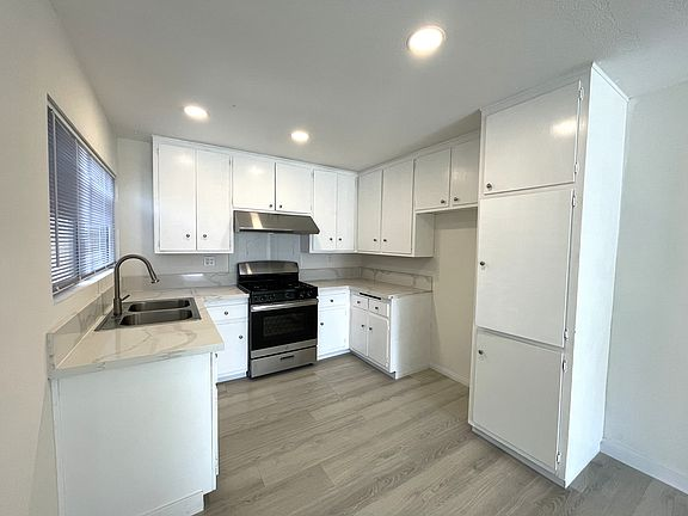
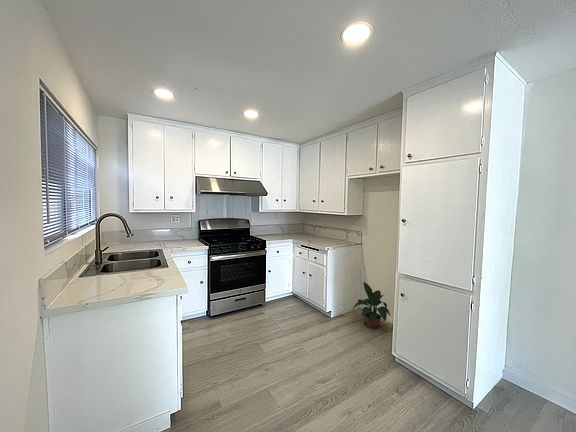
+ potted plant [351,281,391,330]
